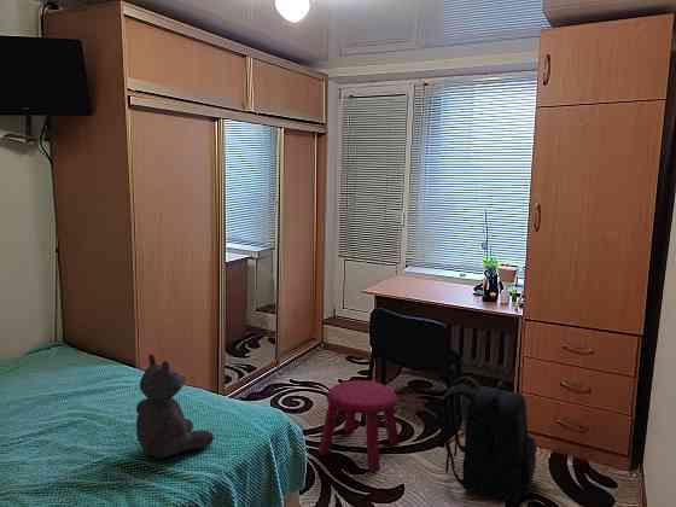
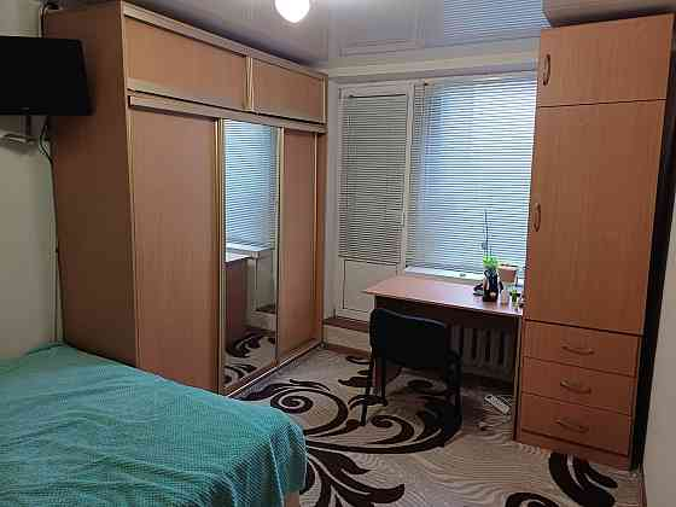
- backpack [442,375,537,505]
- teddy bear [135,352,215,460]
- stool [317,379,401,472]
